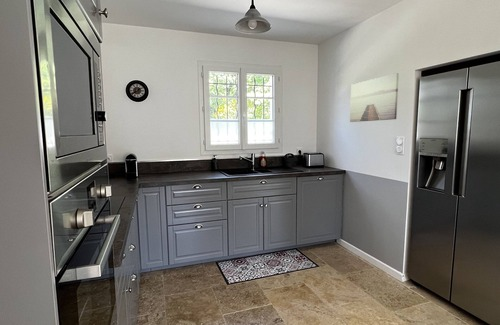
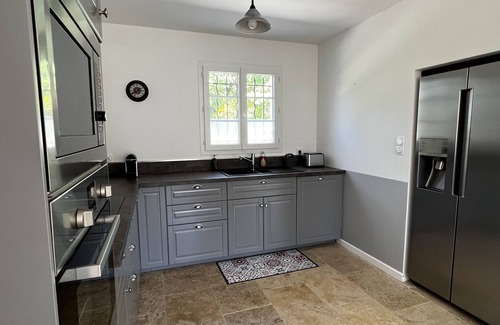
- wall art [349,72,400,123]
